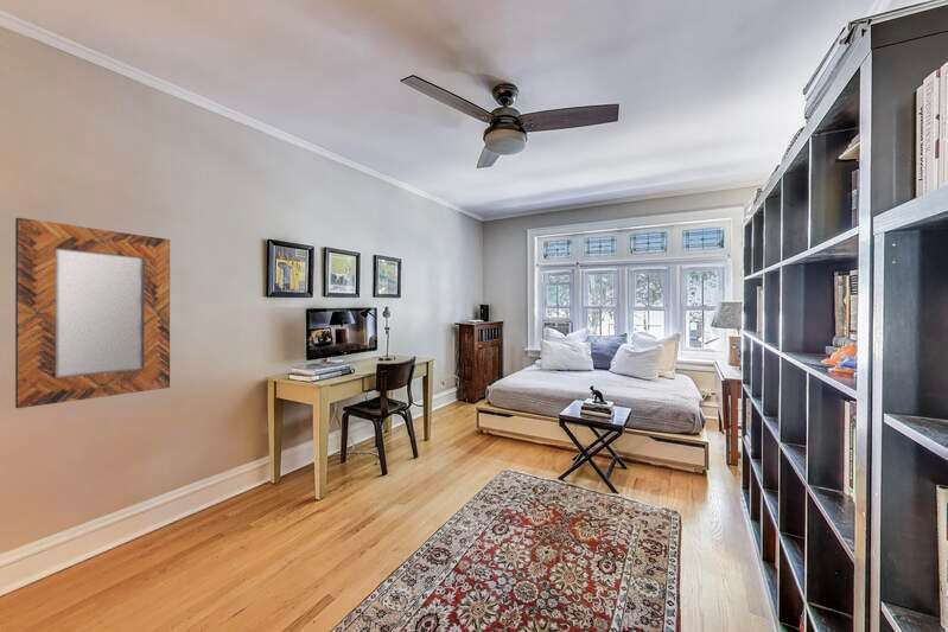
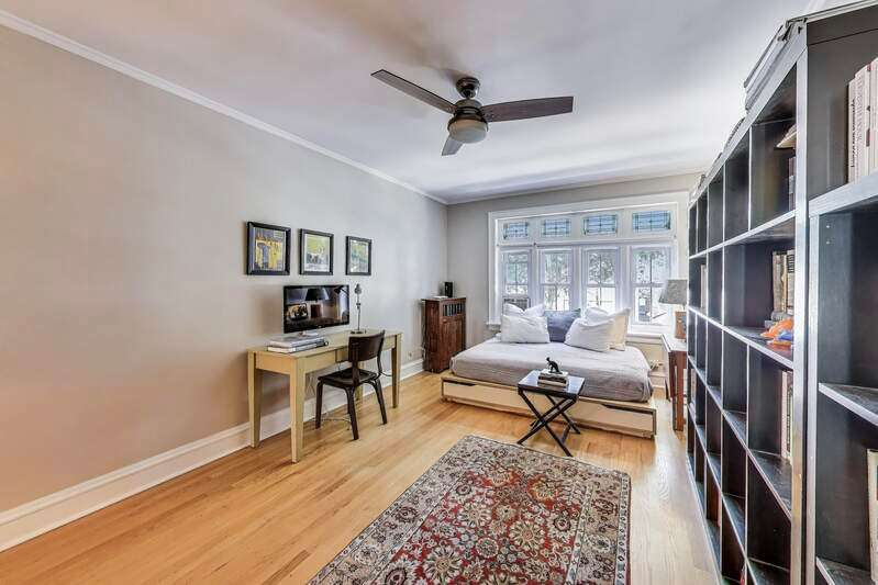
- home mirror [14,217,171,409]
